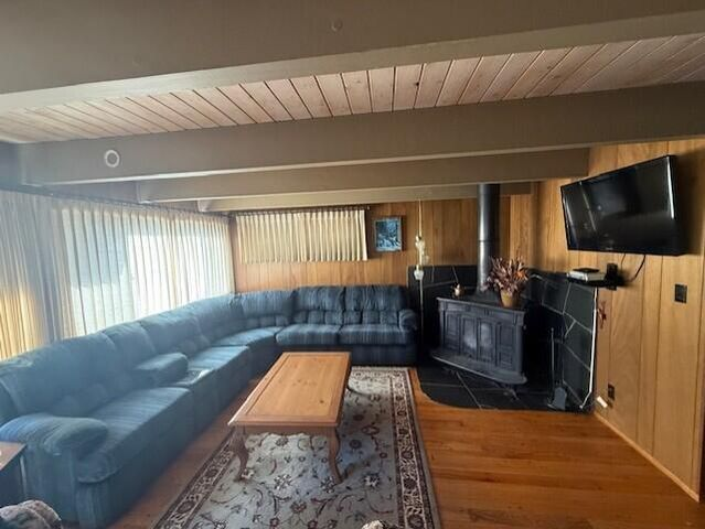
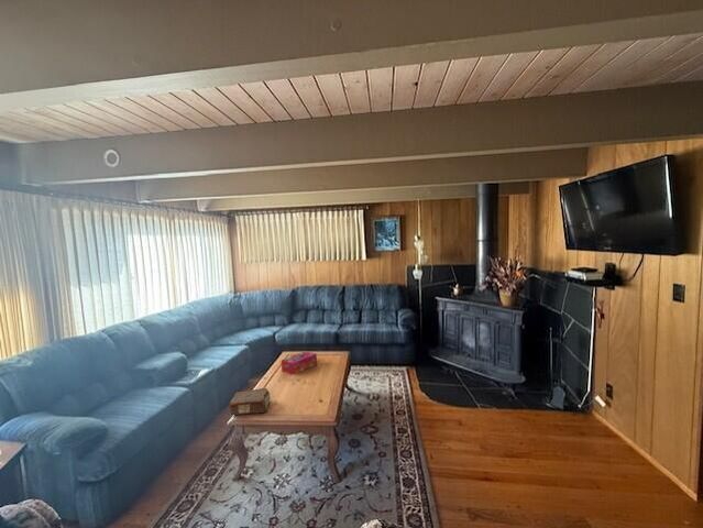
+ book [228,387,271,416]
+ tissue box [281,350,318,376]
